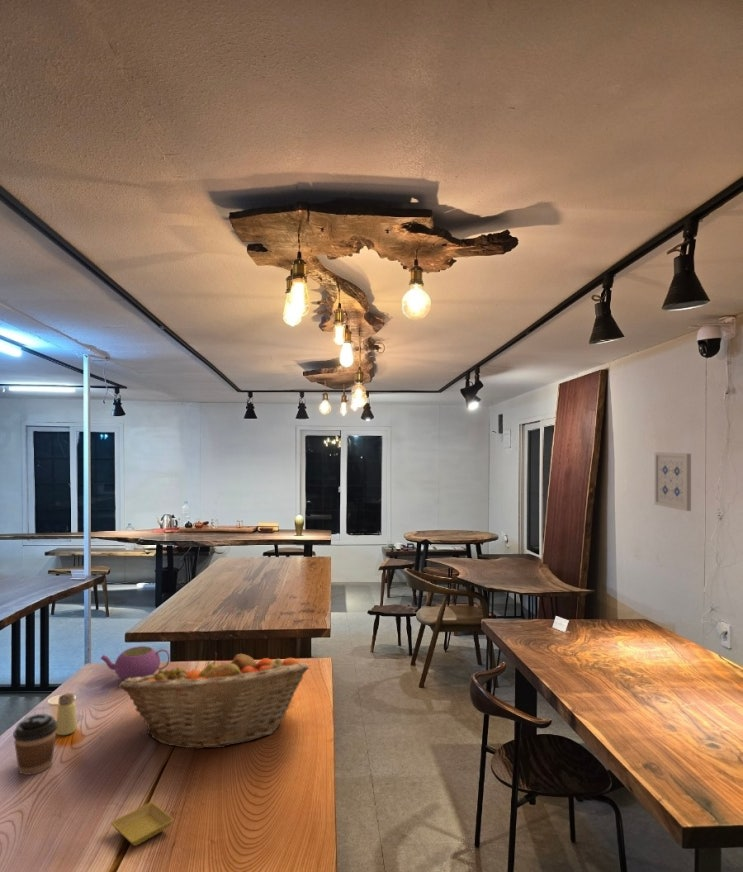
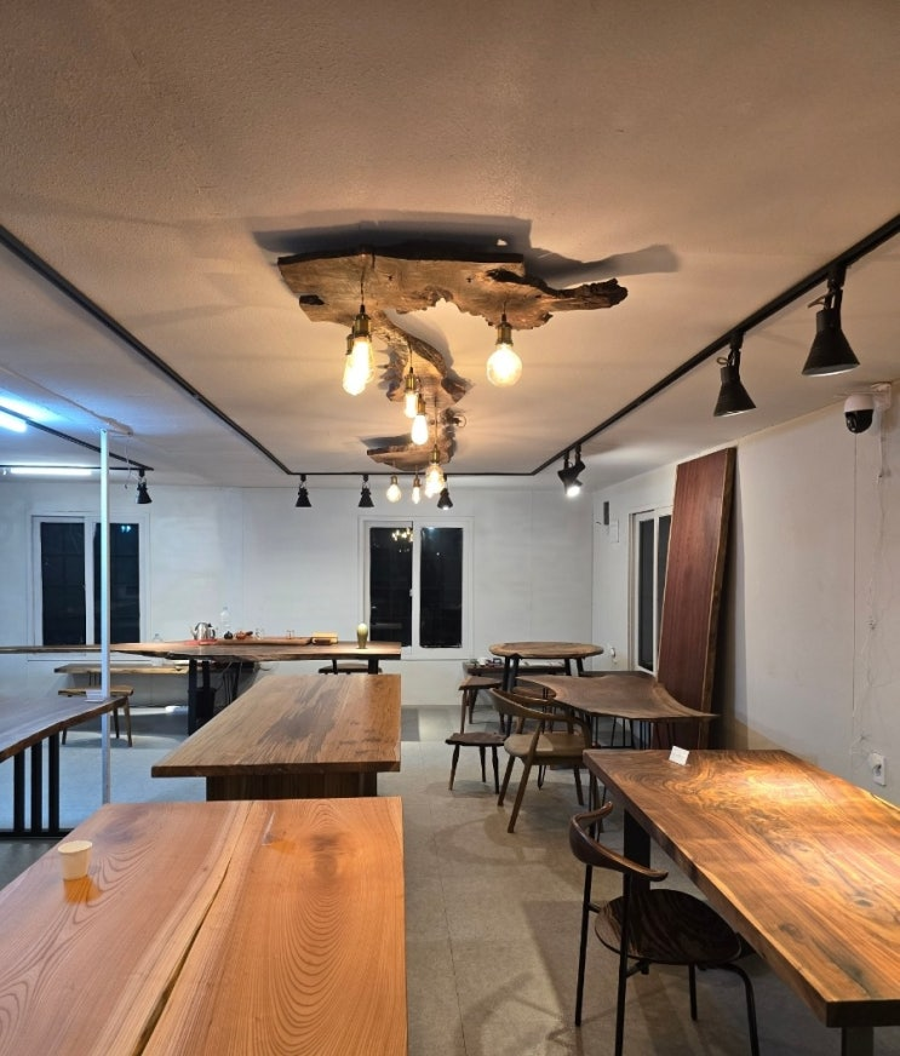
- teapot [99,645,171,681]
- coffee cup [12,713,58,776]
- saucer [111,801,174,847]
- saltshaker [56,692,78,736]
- fruit basket [118,651,310,750]
- wall art [654,451,692,512]
